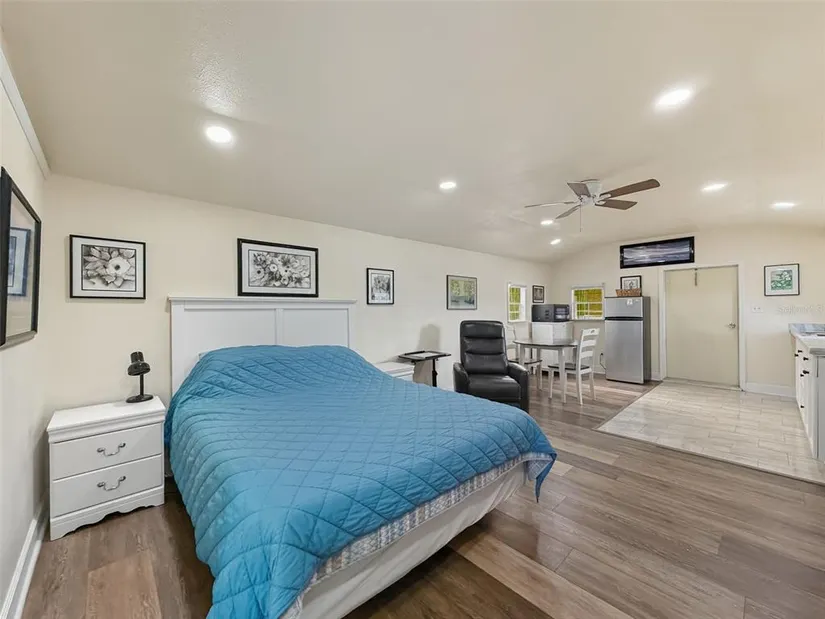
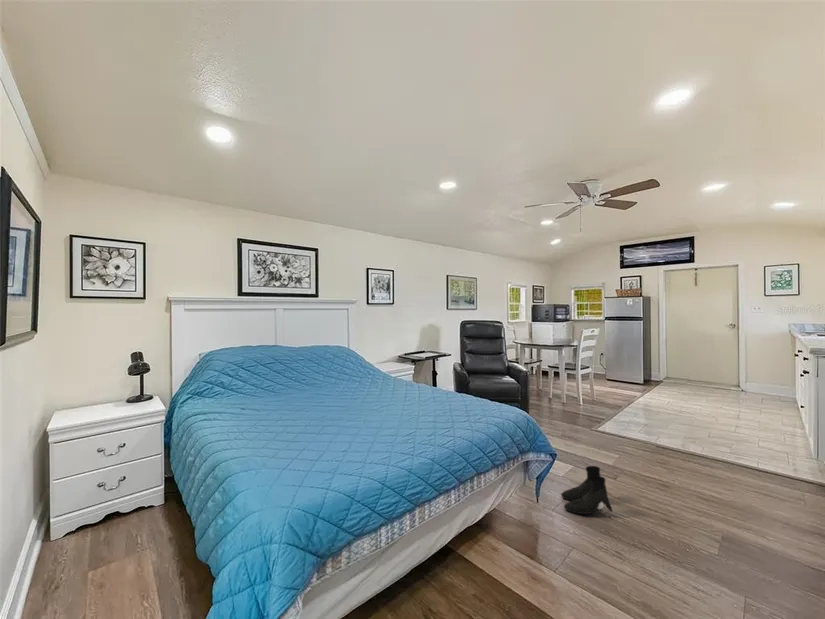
+ boots [560,465,613,515]
